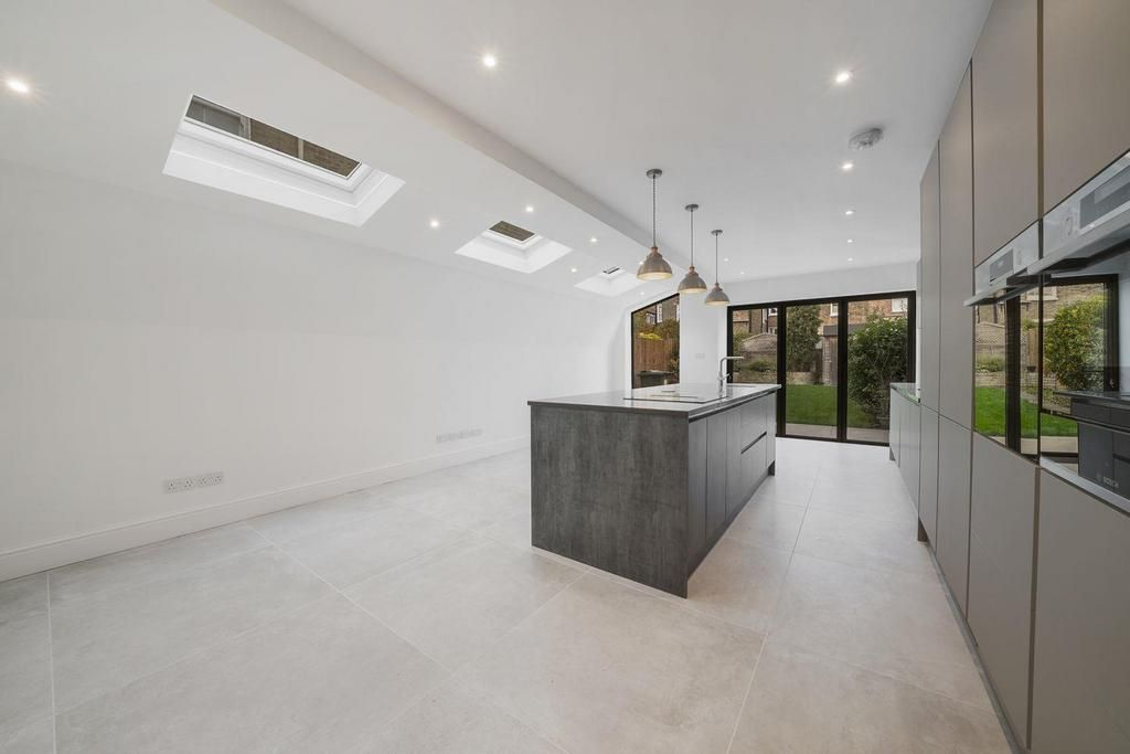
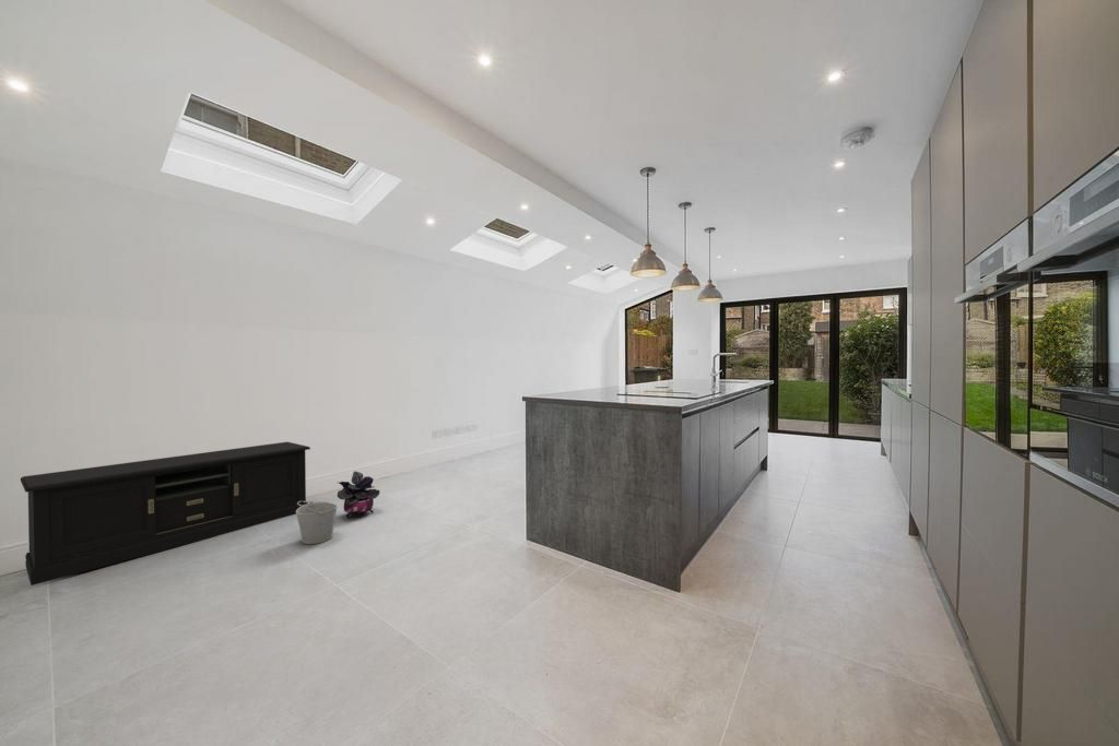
+ potted plant [337,471,380,518]
+ bucket [296,500,339,545]
+ media console [20,441,311,587]
